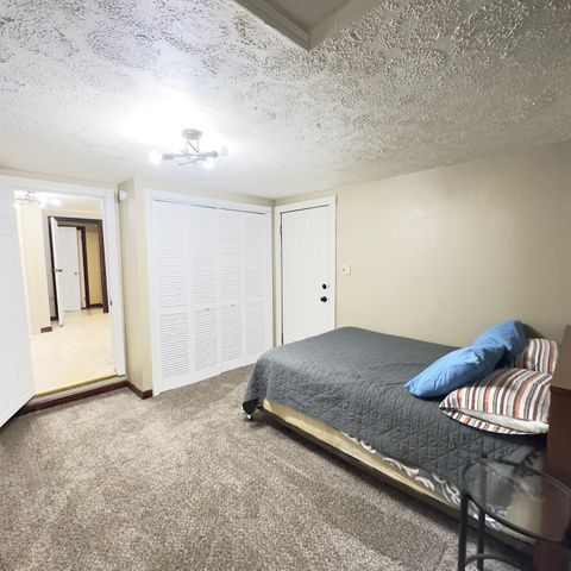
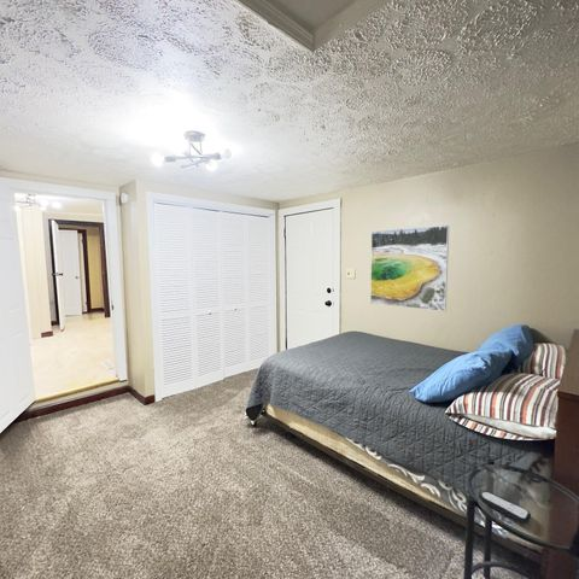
+ remote control [478,490,532,525]
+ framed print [369,224,450,312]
